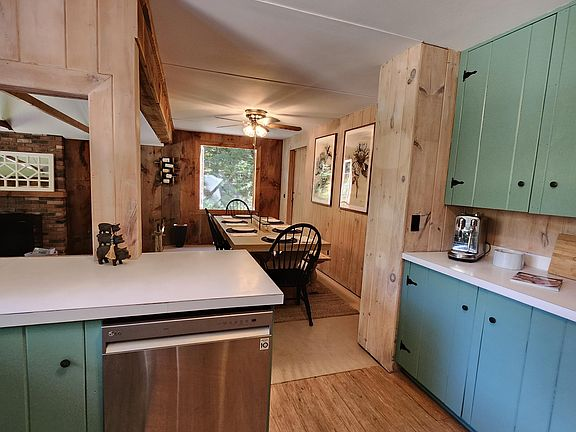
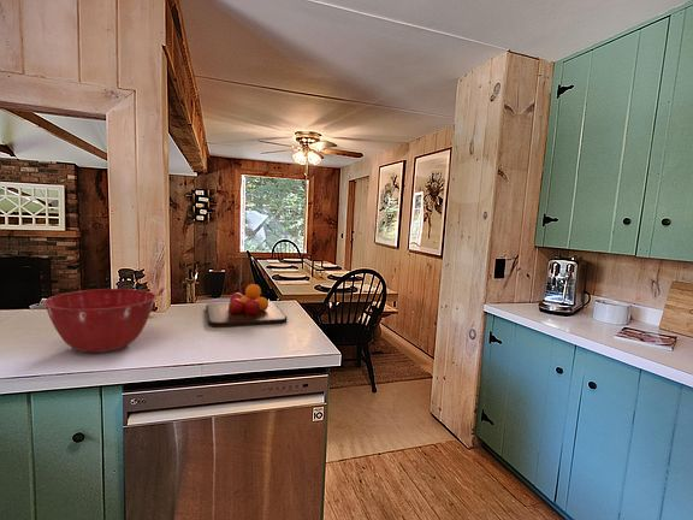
+ chopping board [205,283,288,327]
+ mixing bowl [42,288,158,354]
